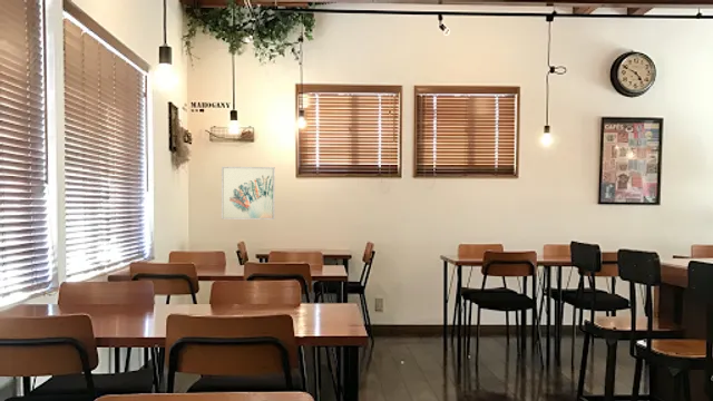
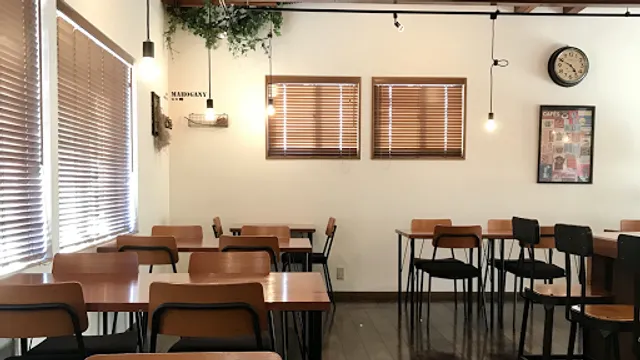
- wall art [221,166,276,221]
